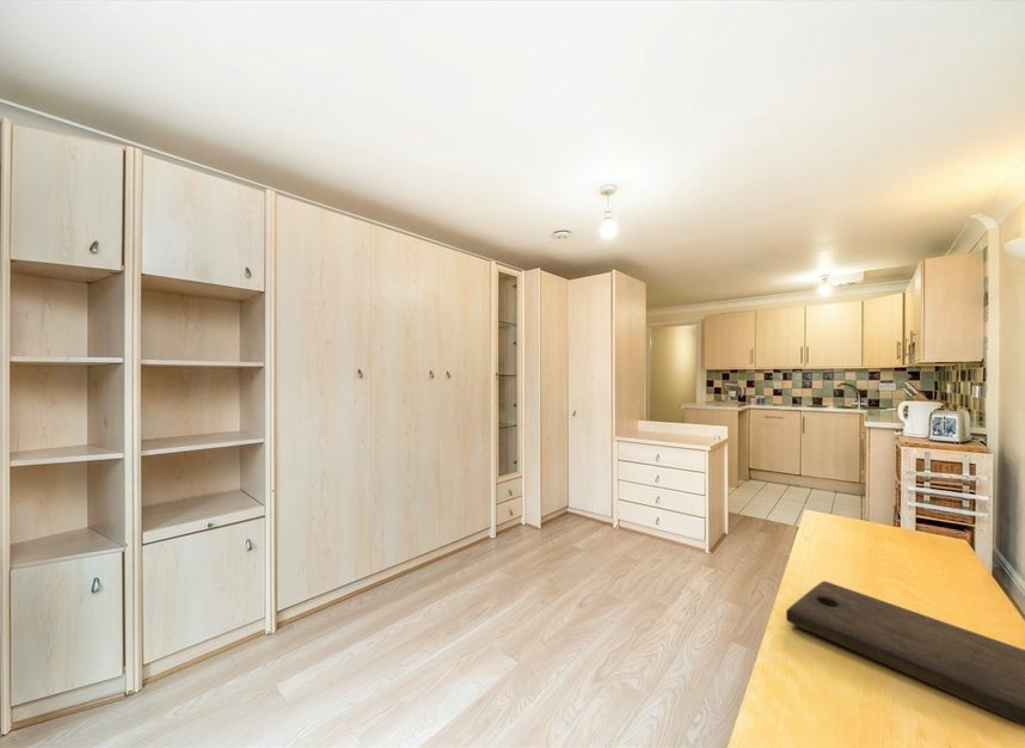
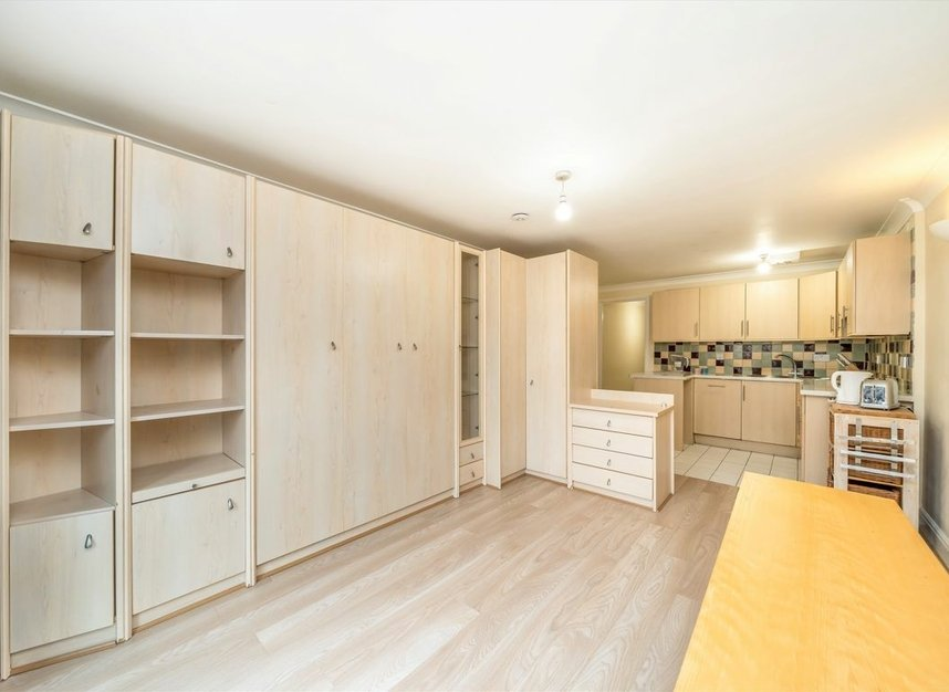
- cutting board [785,580,1025,726]
